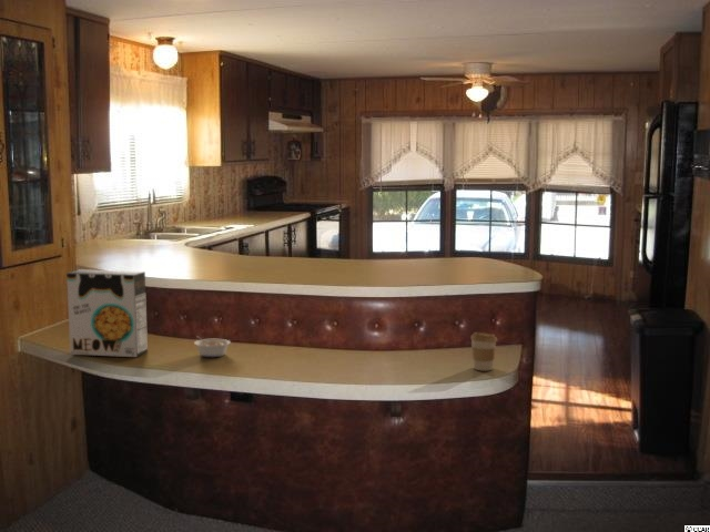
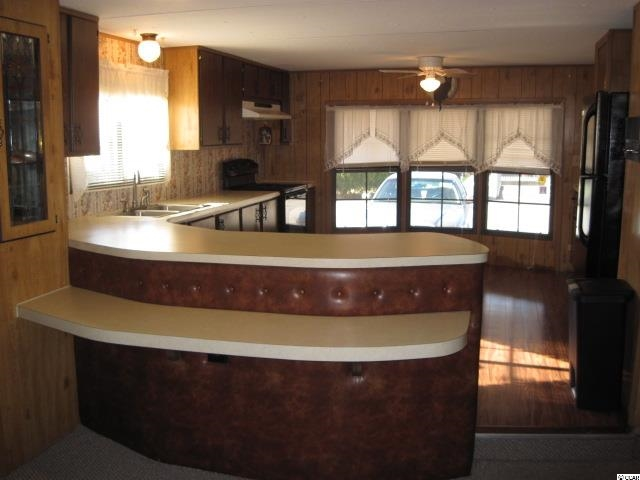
- cereal box [65,268,149,358]
- legume [193,335,232,358]
- coffee cup [469,331,498,371]
